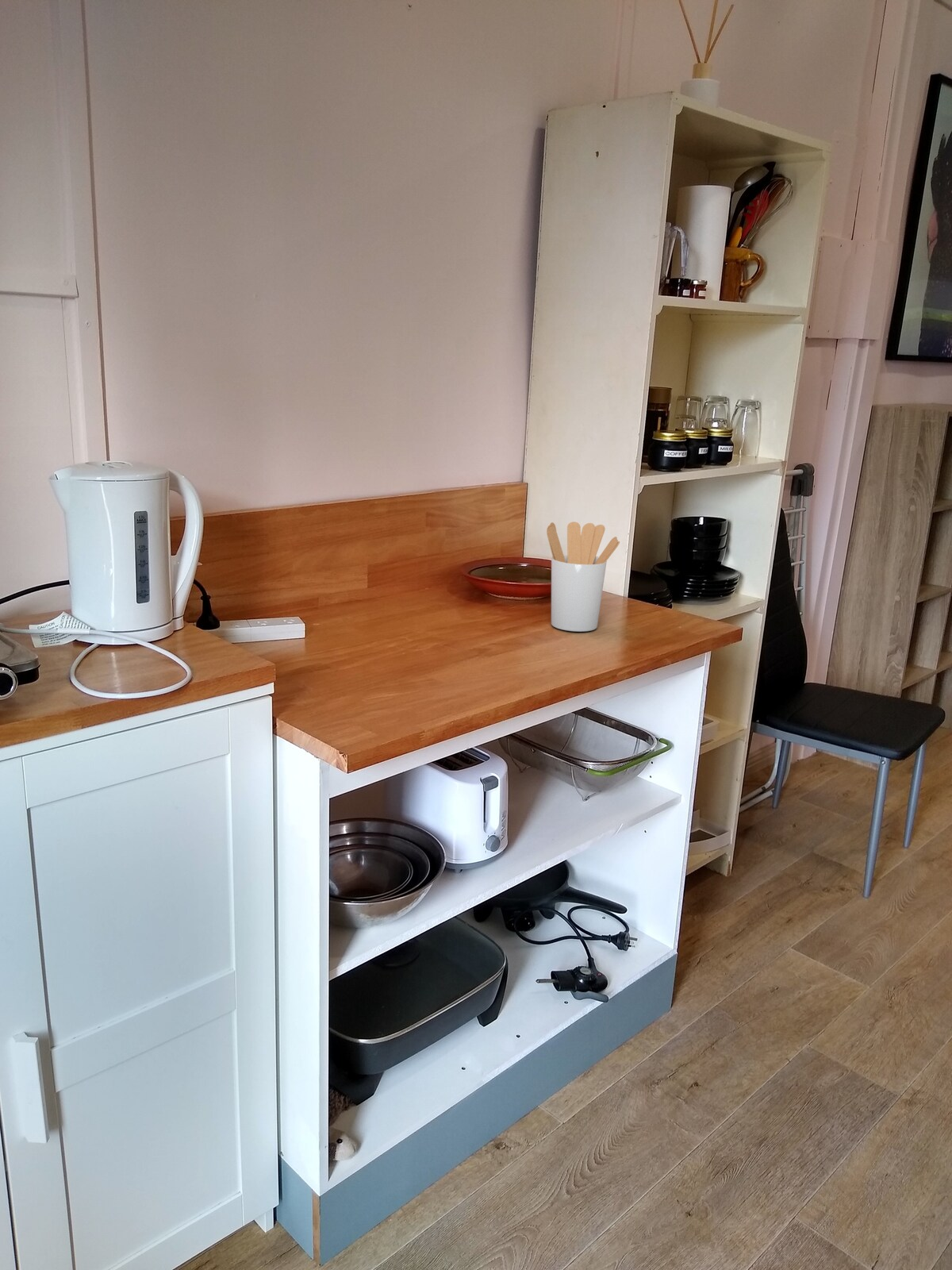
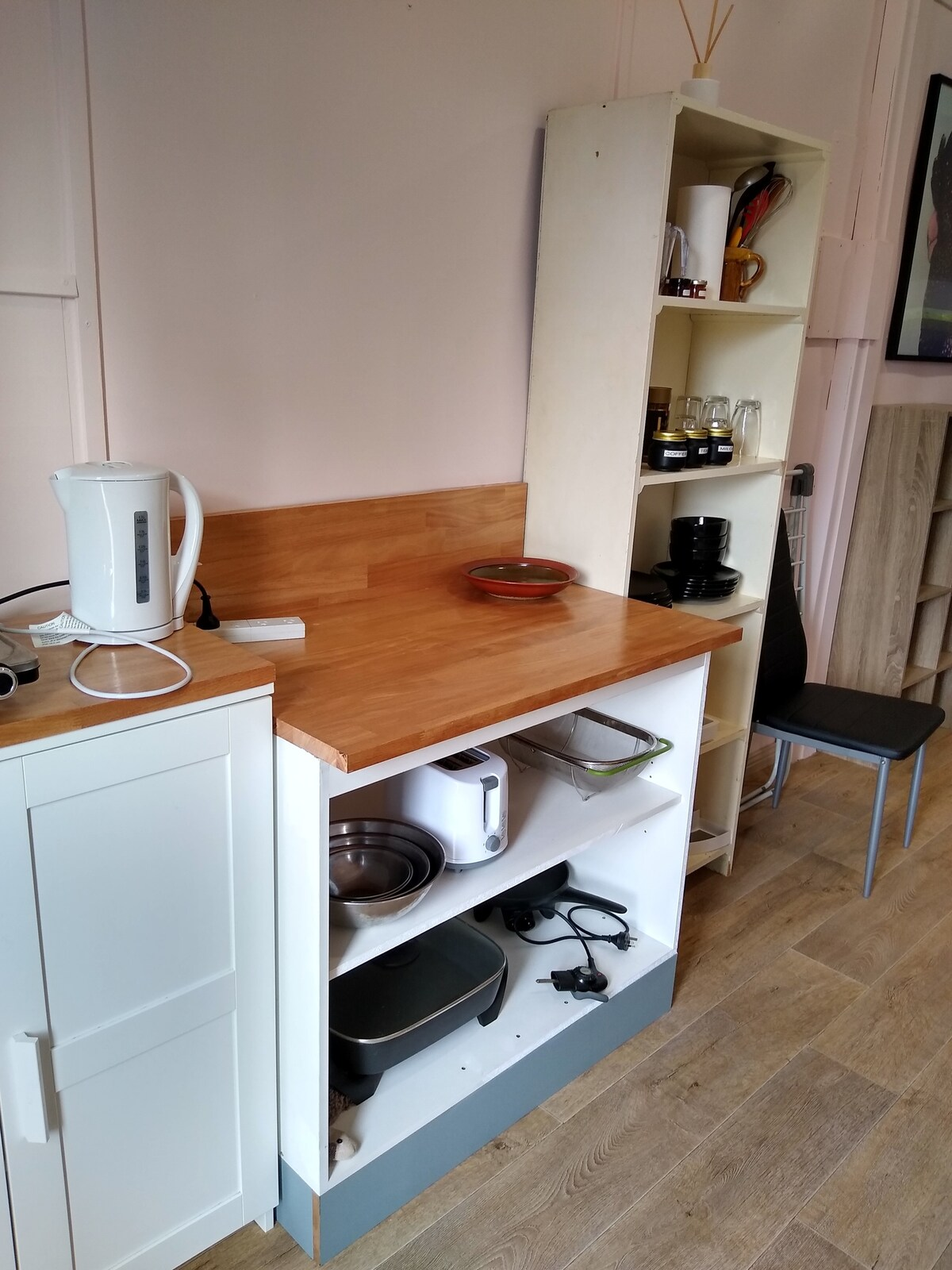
- utensil holder [546,521,620,633]
